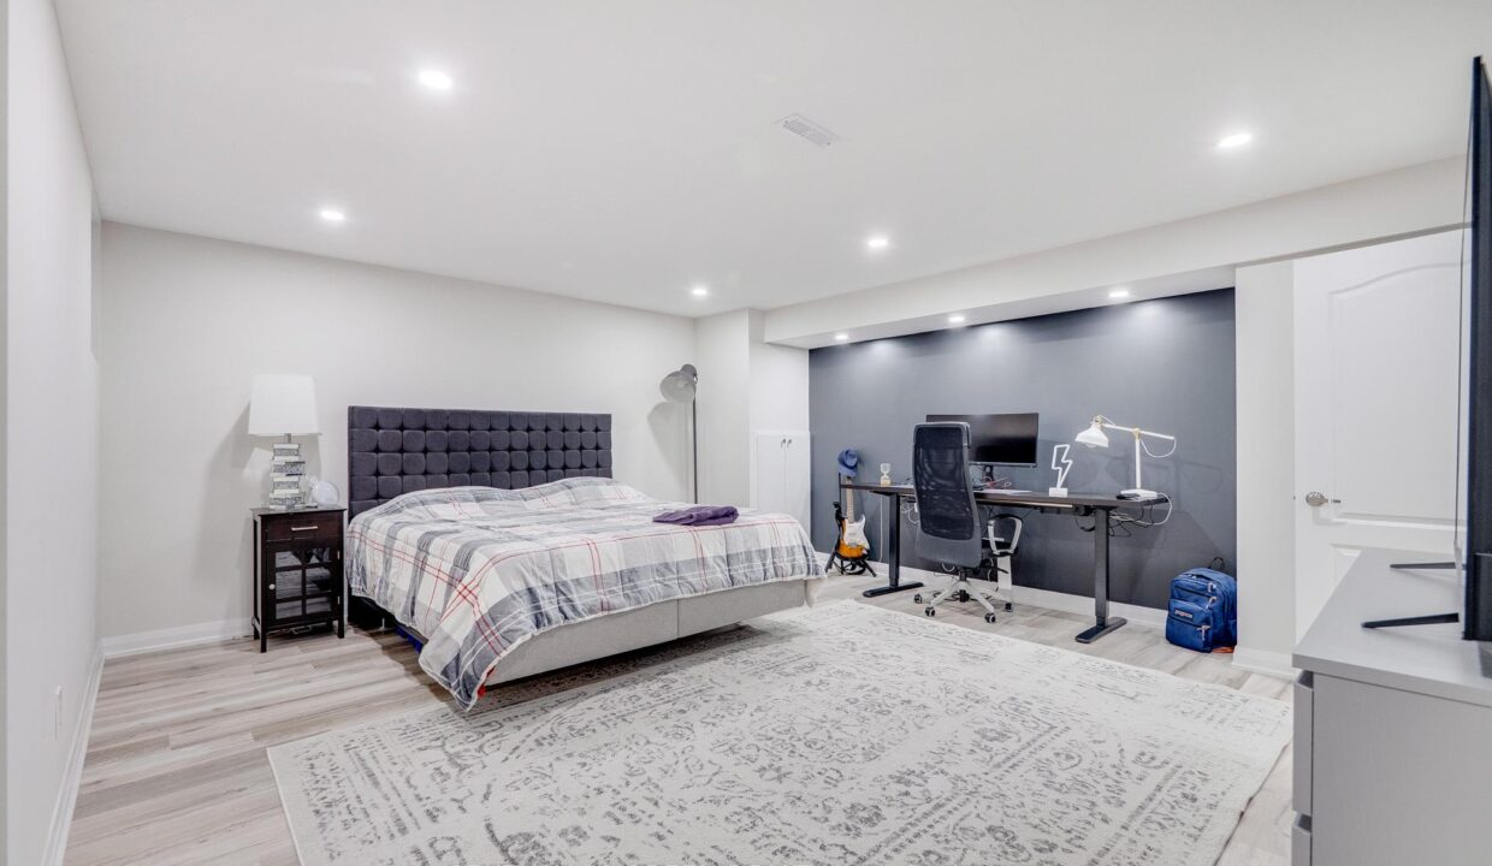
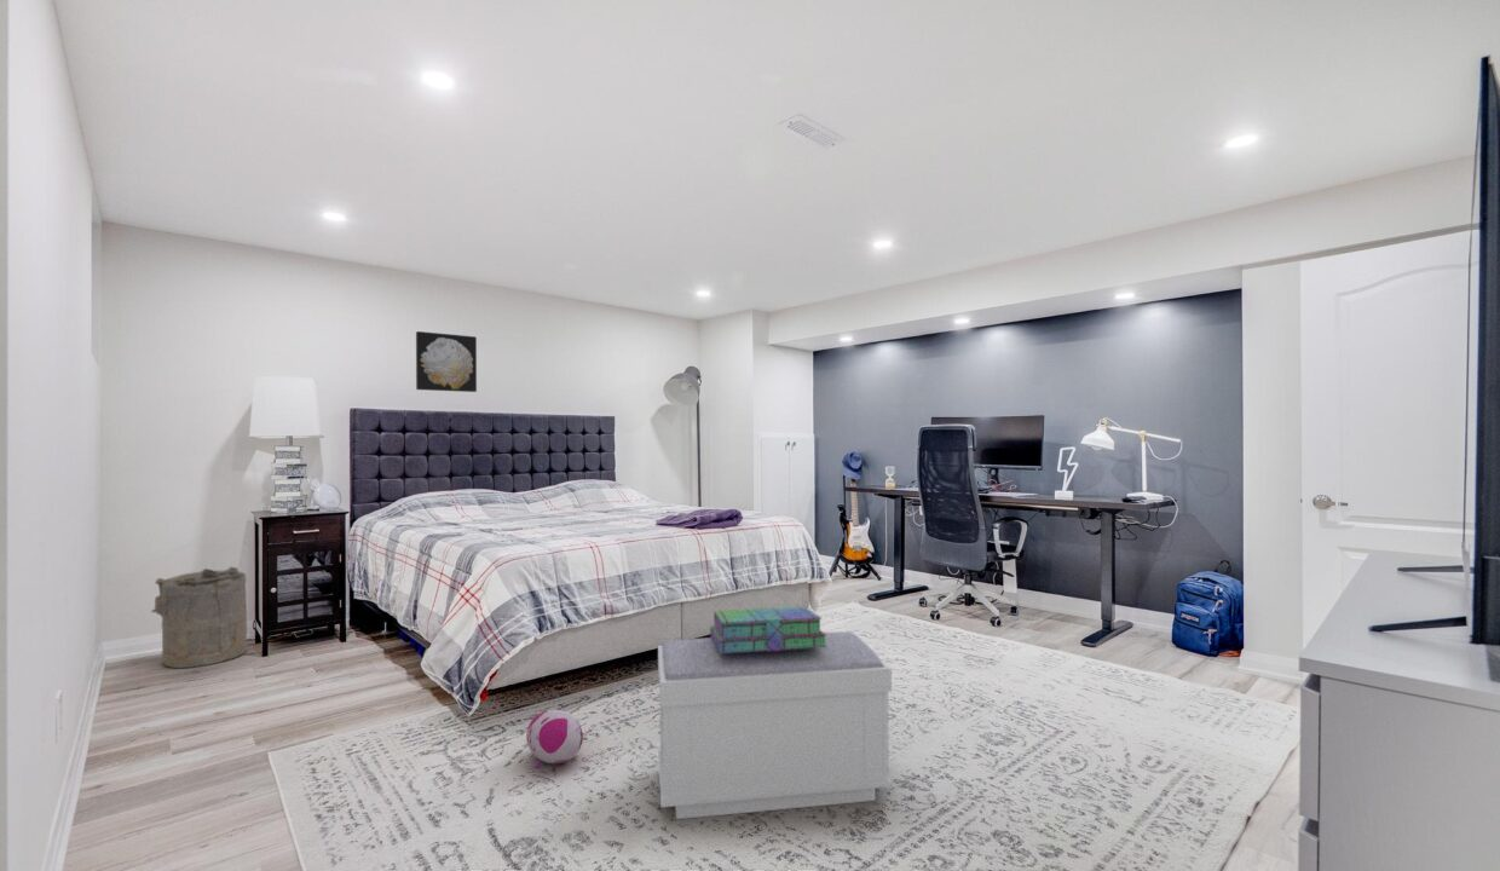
+ wall art [415,330,478,393]
+ plush toy [525,709,584,771]
+ bench [657,630,893,820]
+ stack of books [709,605,827,653]
+ laundry hamper [150,566,249,669]
